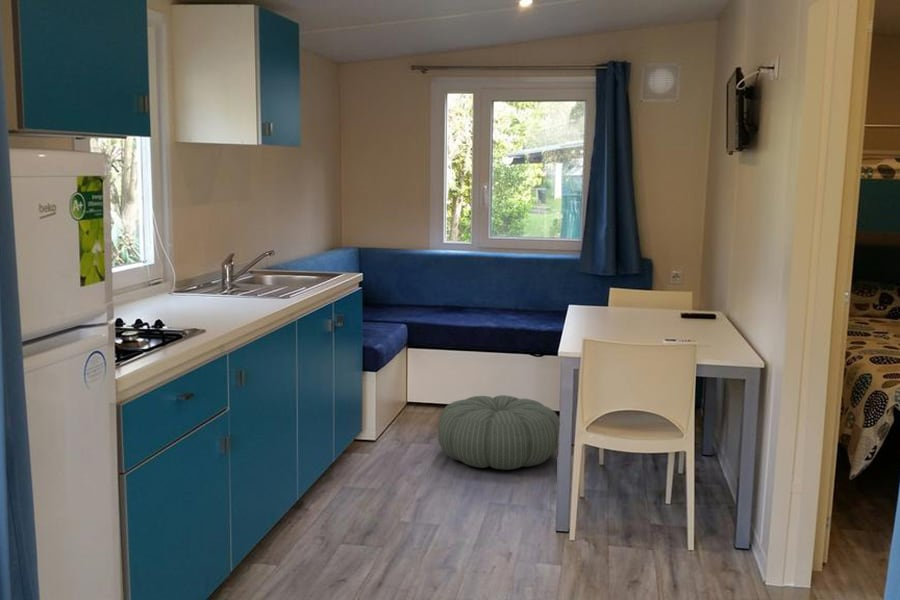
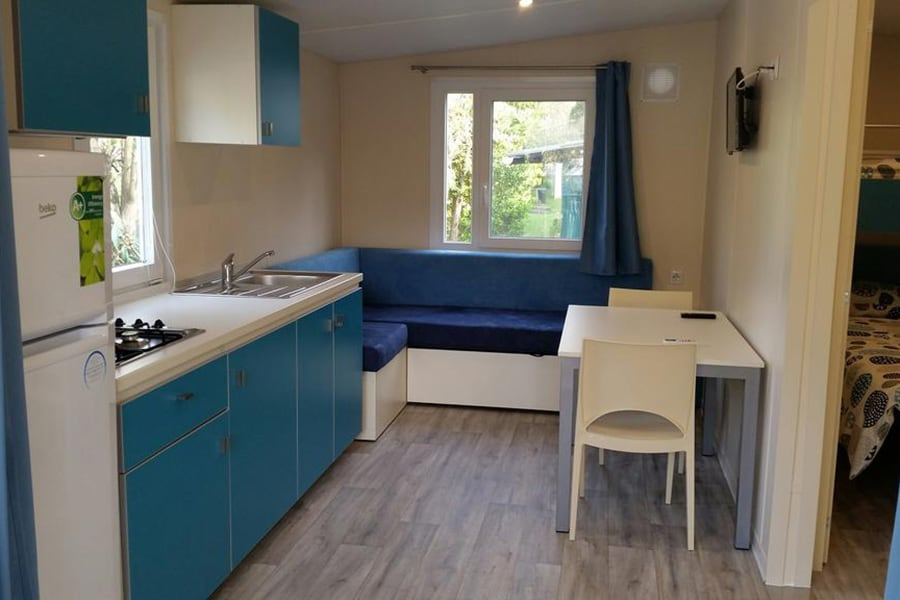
- pouf [437,394,560,471]
